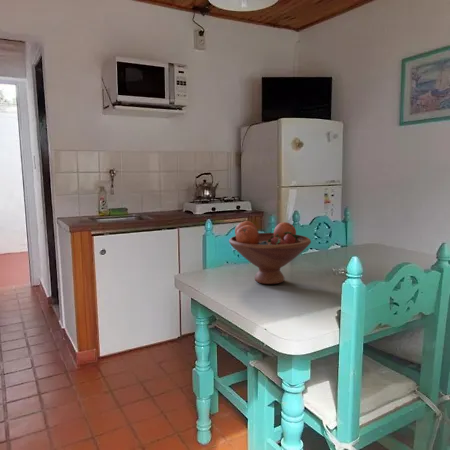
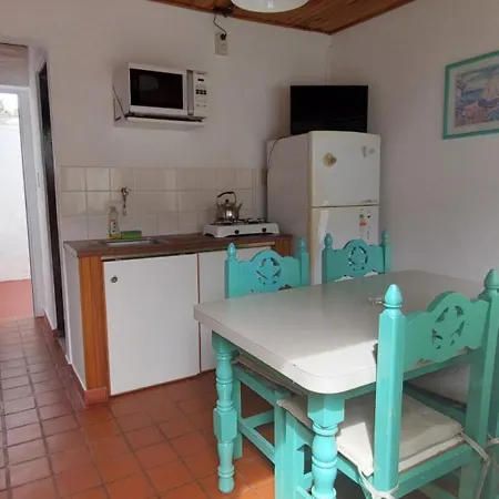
- fruit bowl [228,220,312,285]
